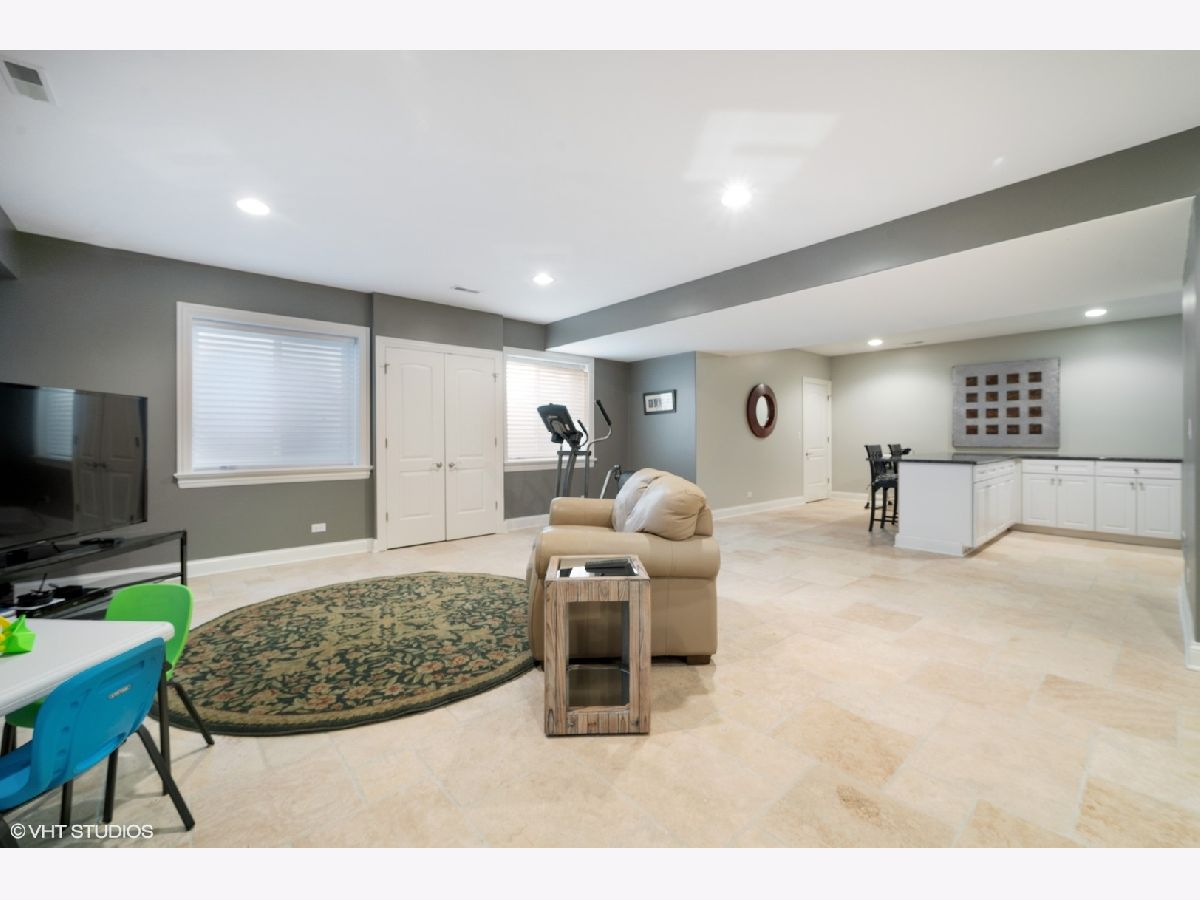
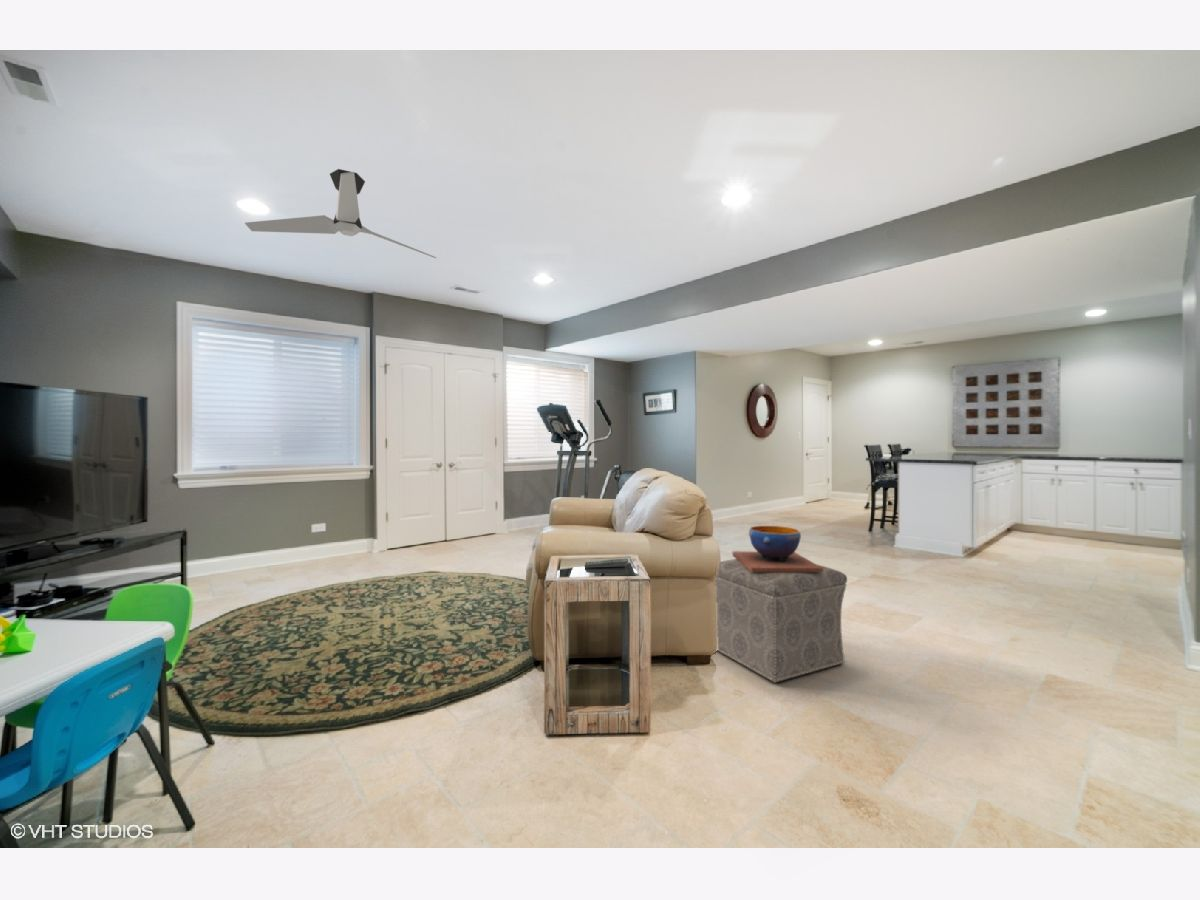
+ ottoman [714,558,848,684]
+ decorative bowl [732,525,823,572]
+ ceiling fan [244,168,437,259]
